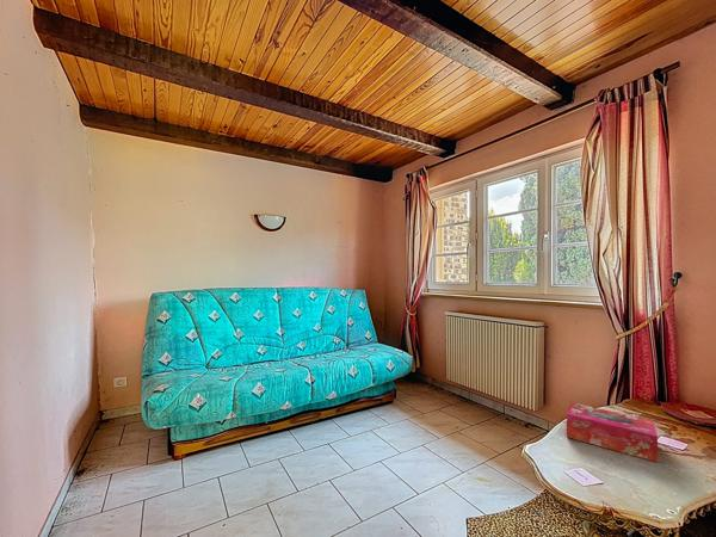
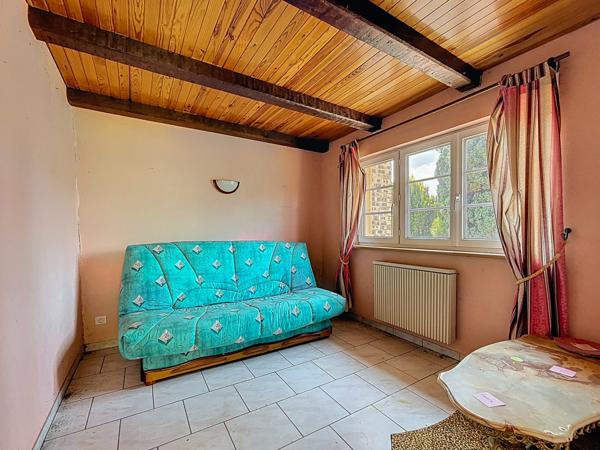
- tissue box [566,401,659,463]
